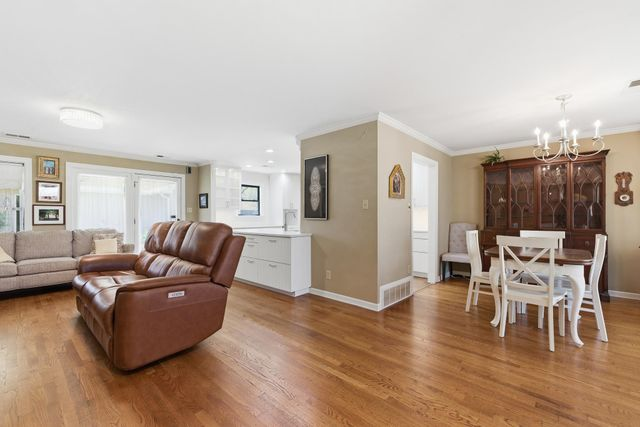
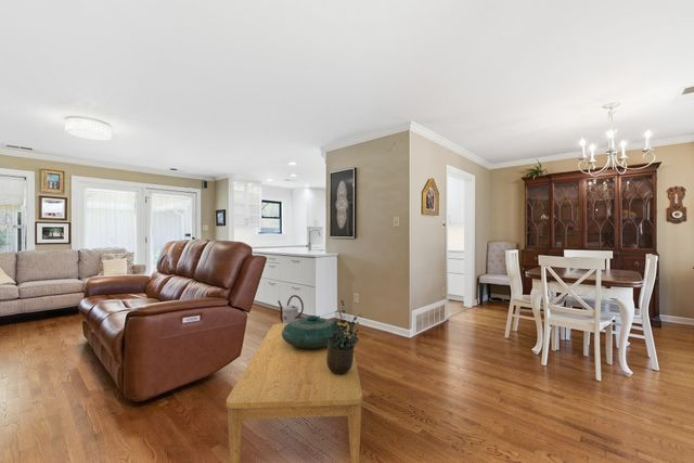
+ watering can [277,294,305,323]
+ potted plant [325,299,362,374]
+ decorative bowl [282,314,342,349]
+ coffee table [226,322,363,463]
